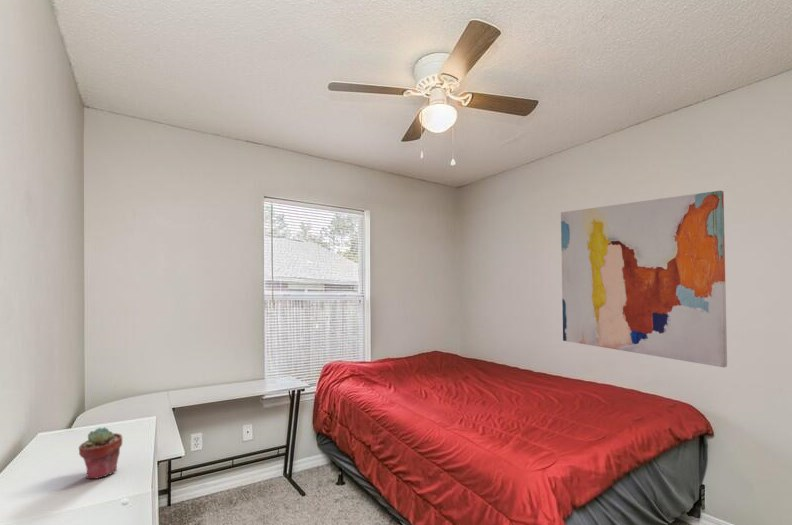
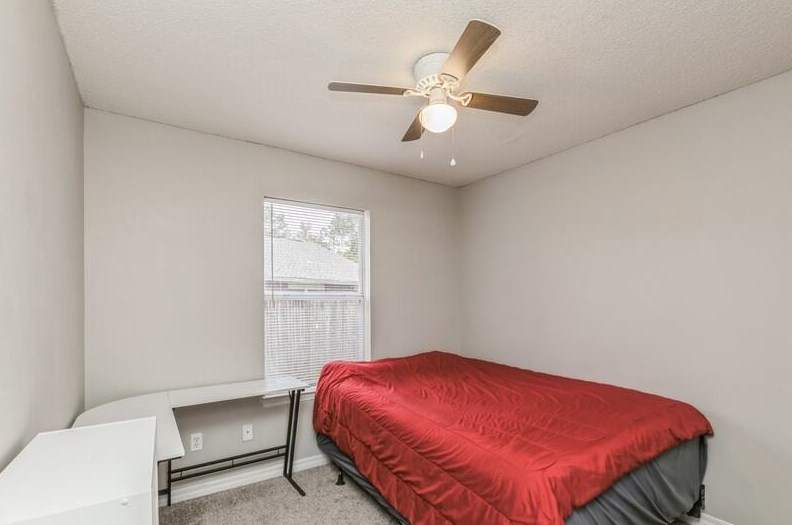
- potted succulent [78,426,123,480]
- wall art [560,190,728,368]
